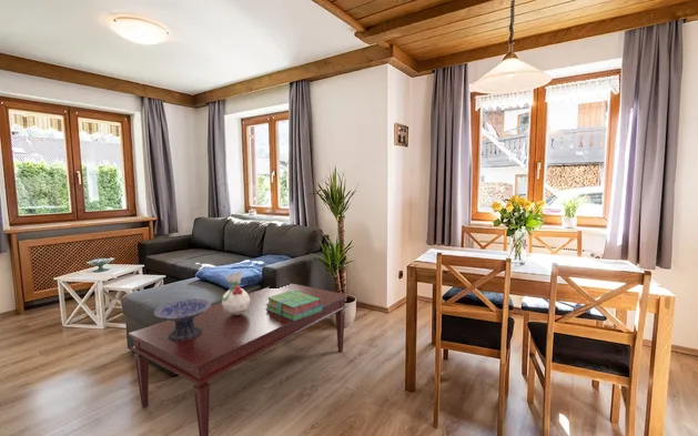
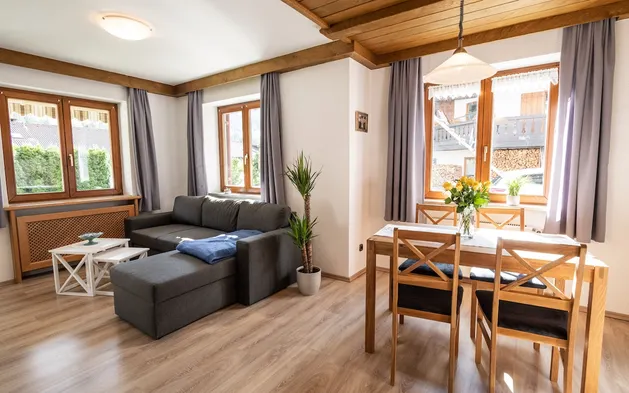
- decorative bowl [153,297,212,341]
- coffee table [128,283,350,436]
- potted flower [220,270,250,315]
- stack of books [265,291,323,321]
